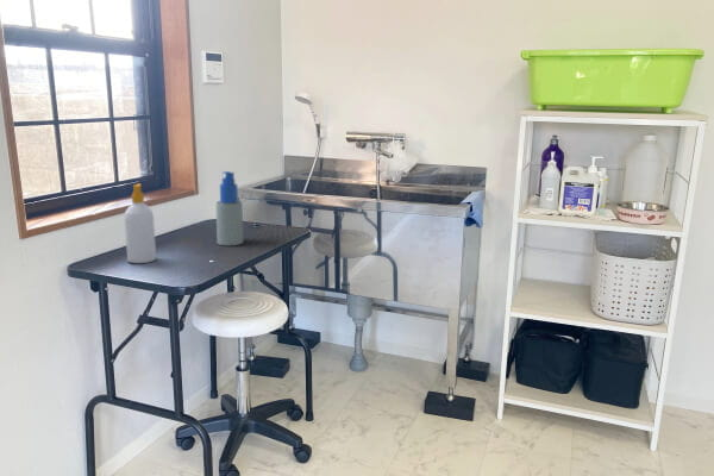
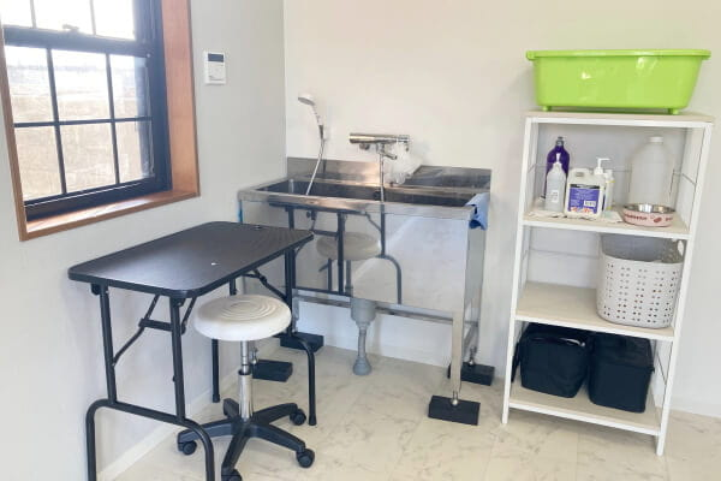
- spray bottle [214,170,244,246]
- soap bottle [124,182,157,264]
